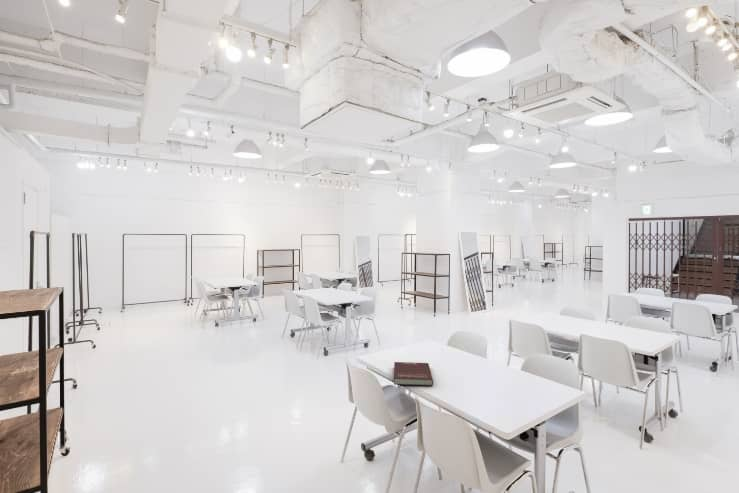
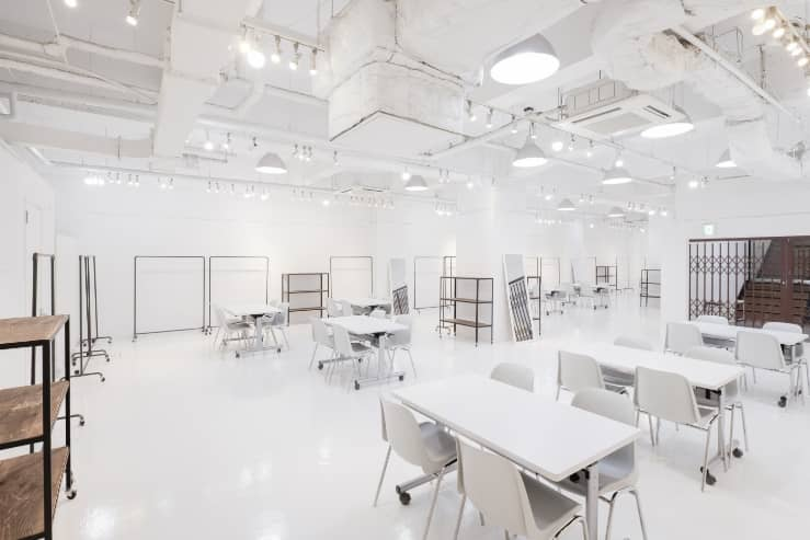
- book [393,361,434,387]
